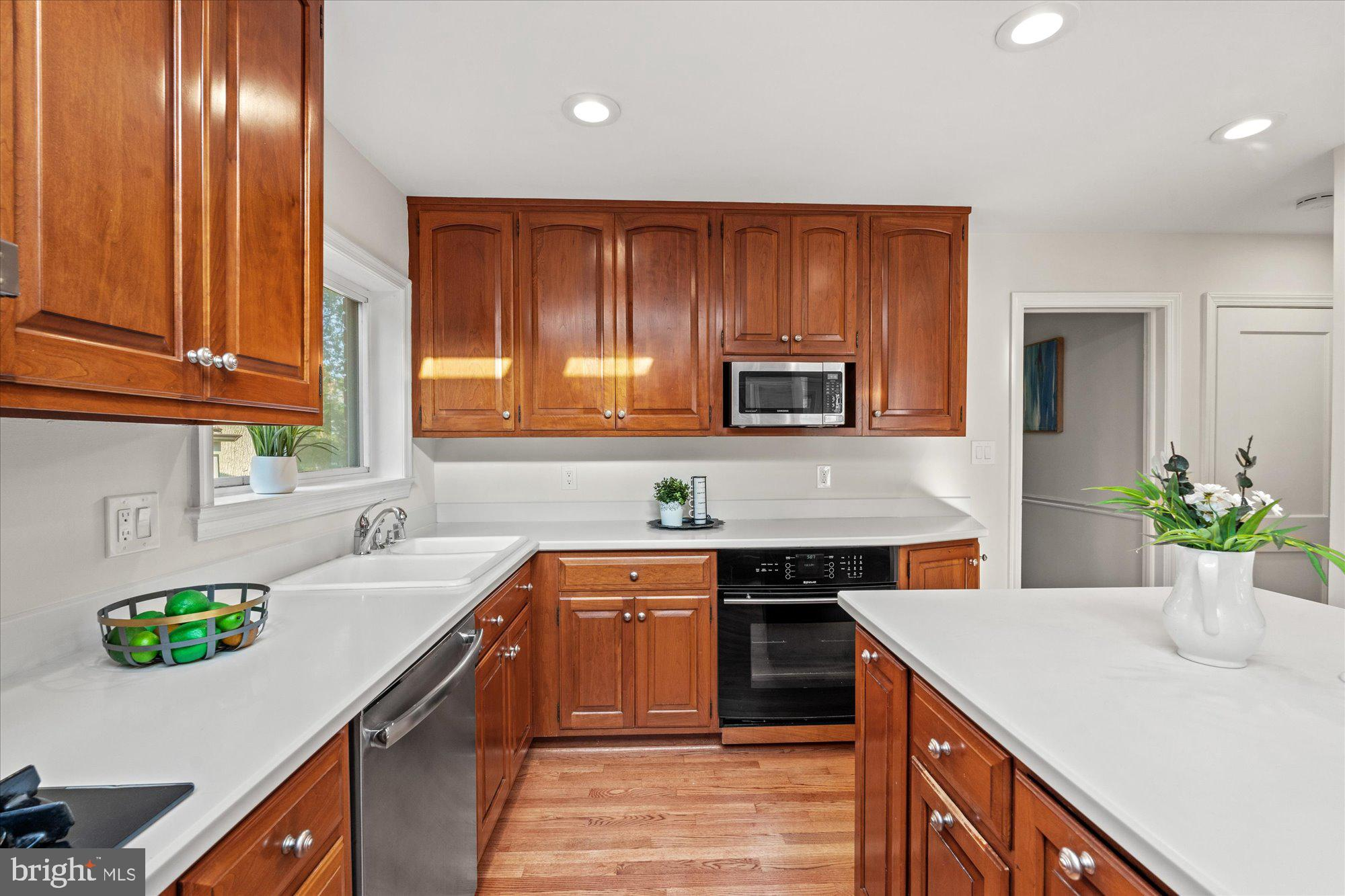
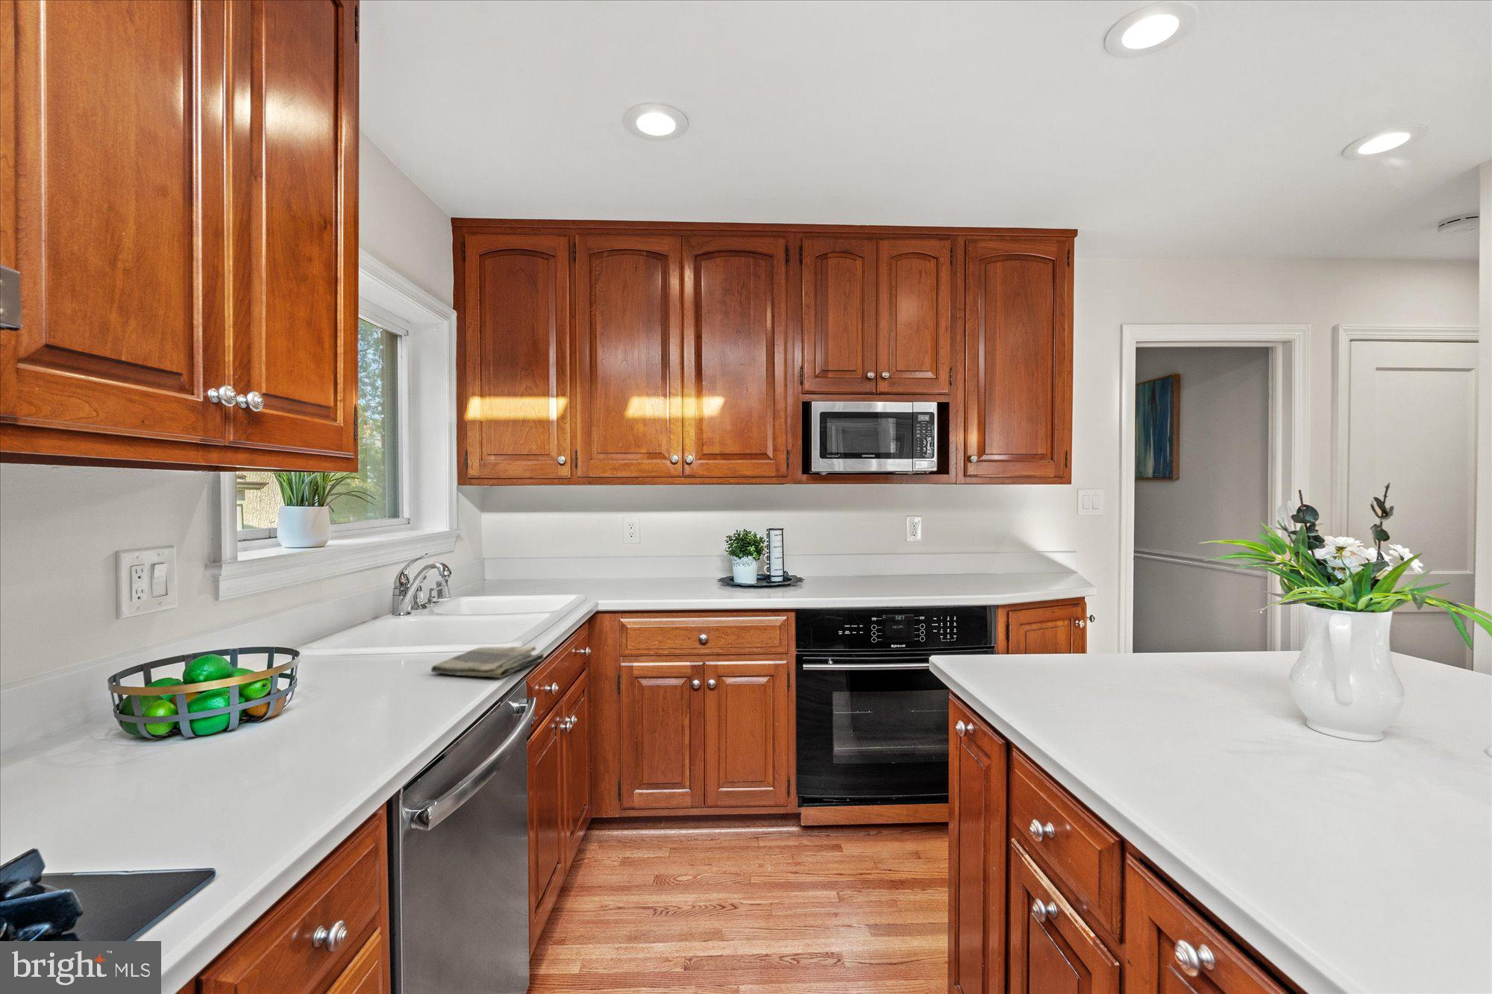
+ dish towel [430,646,545,679]
